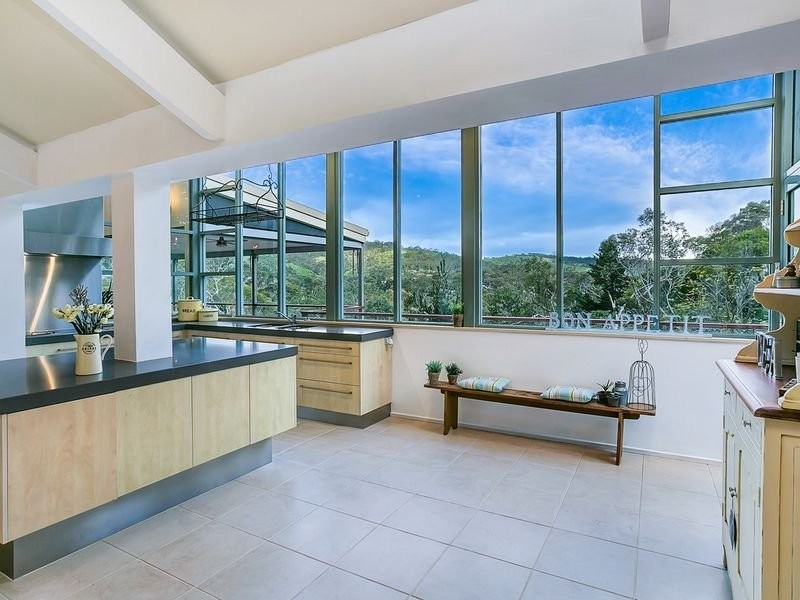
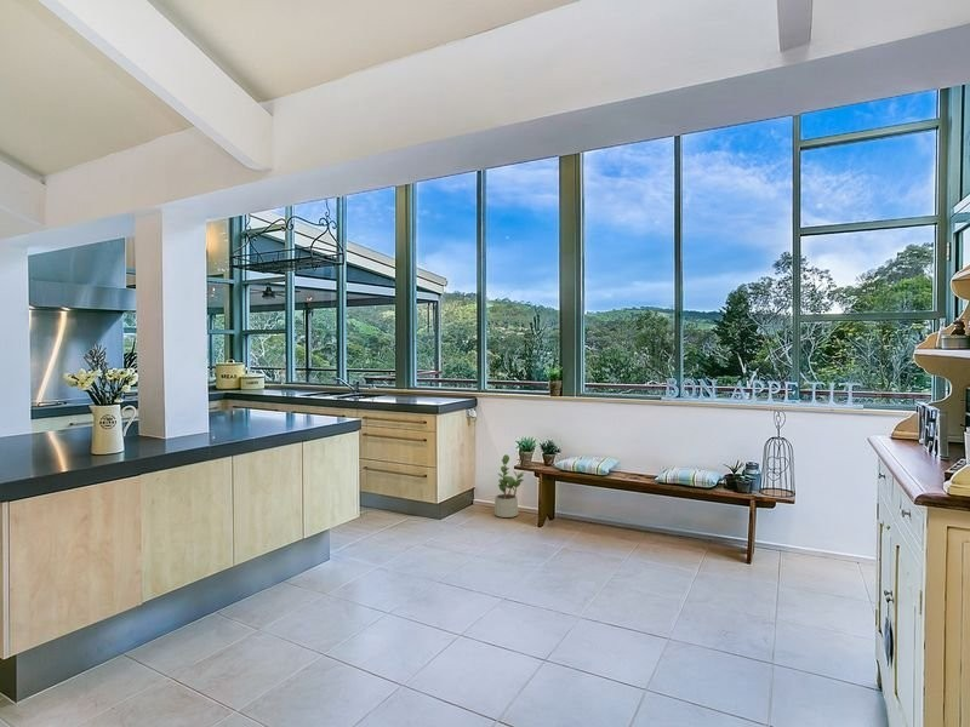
+ potted plant [493,453,526,519]
